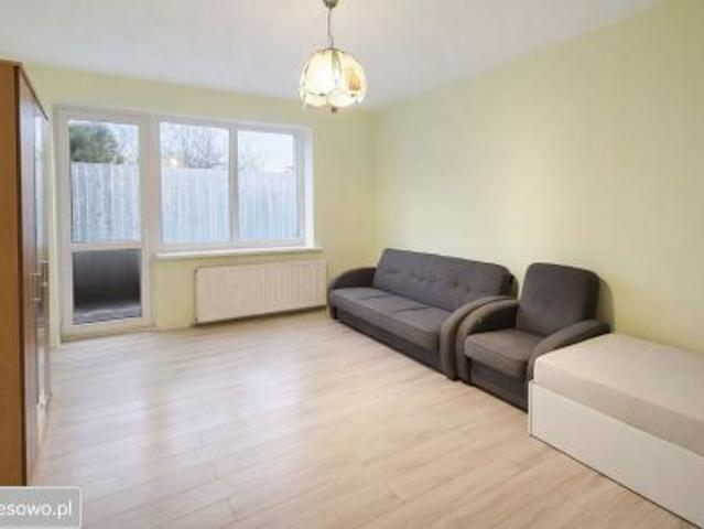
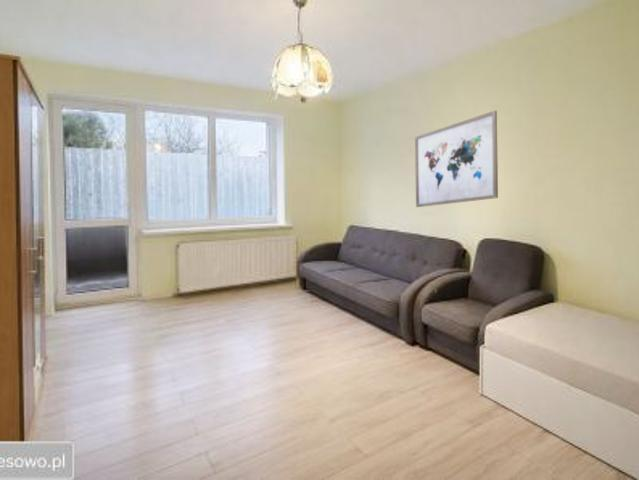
+ wall art [414,109,499,208]
